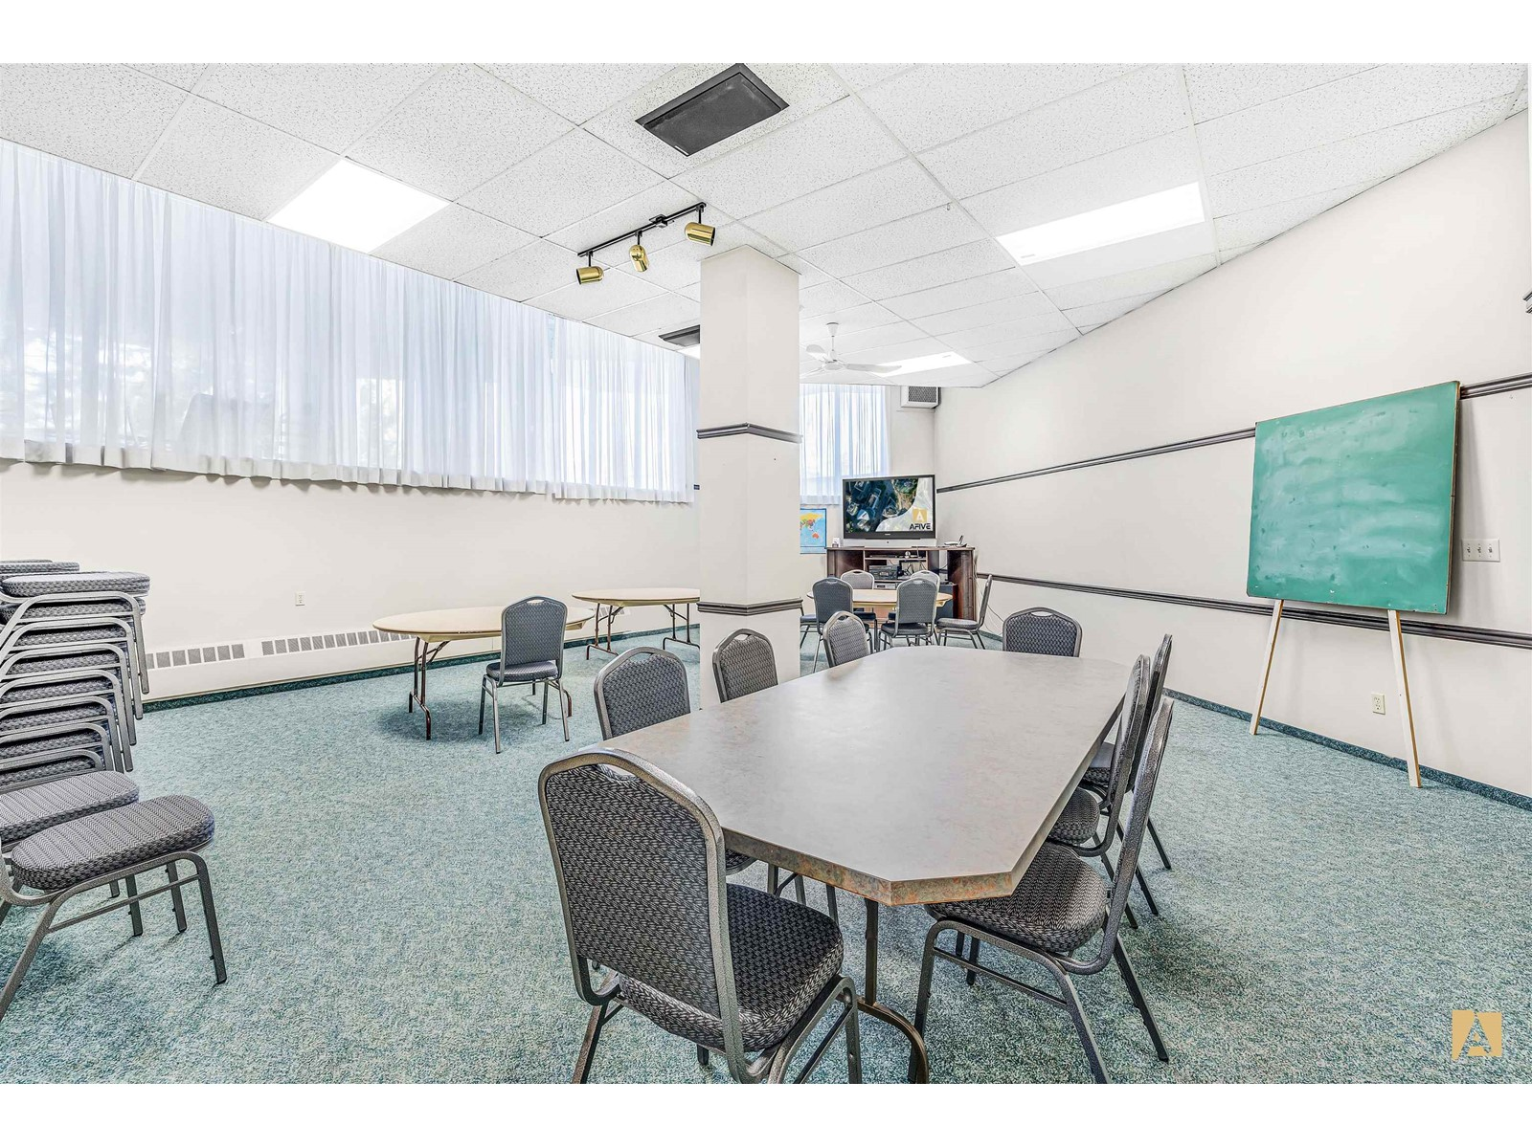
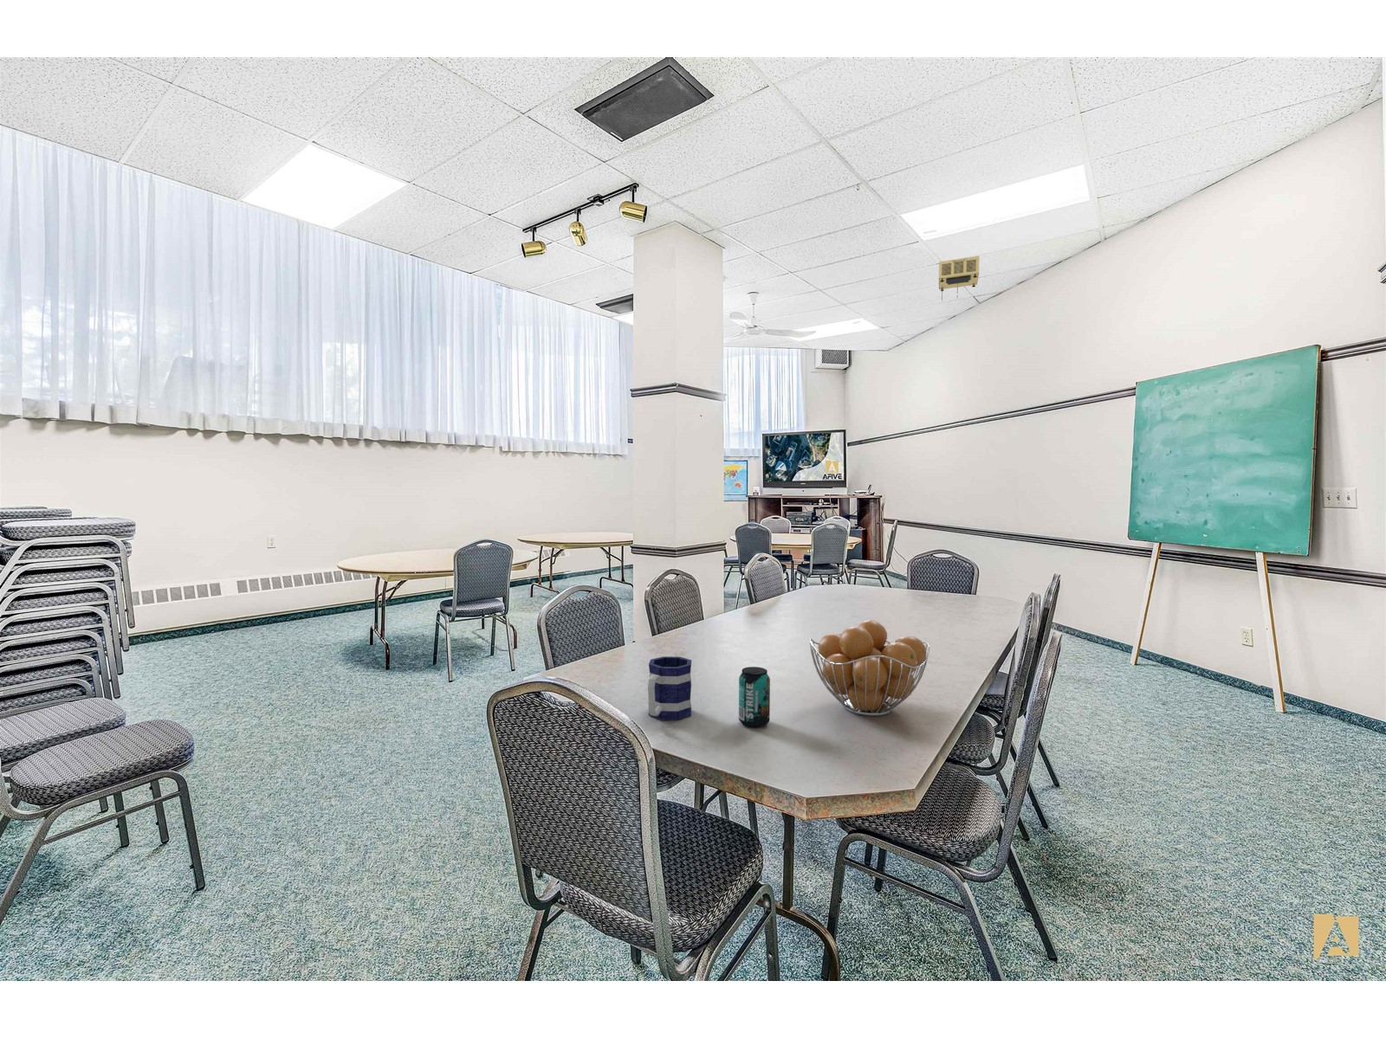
+ beverage can [738,666,770,728]
+ fruit basket [809,619,930,717]
+ mug [647,656,692,721]
+ projector [939,255,980,301]
